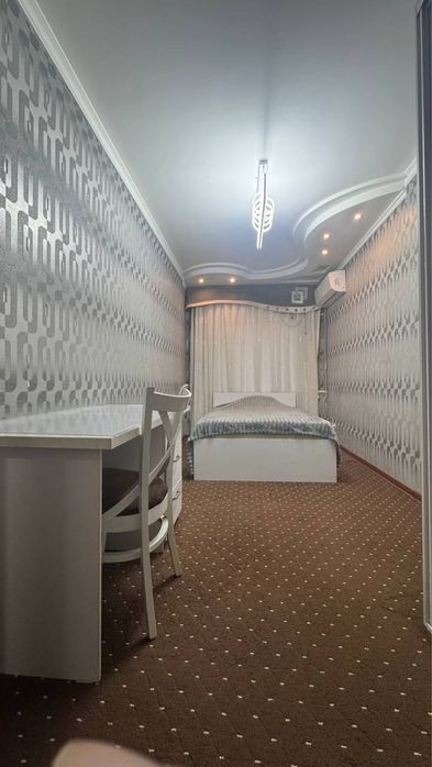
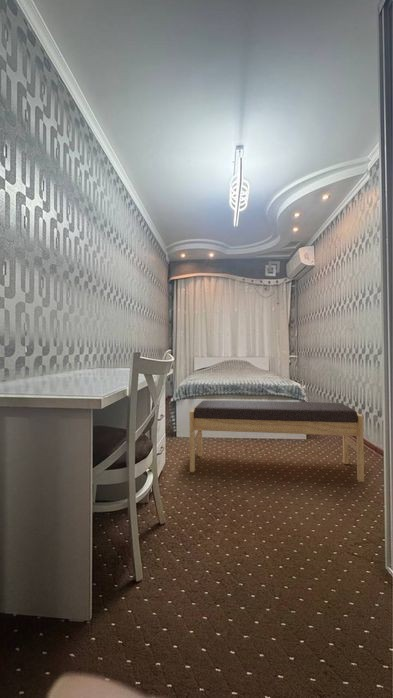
+ bench [189,400,365,483]
